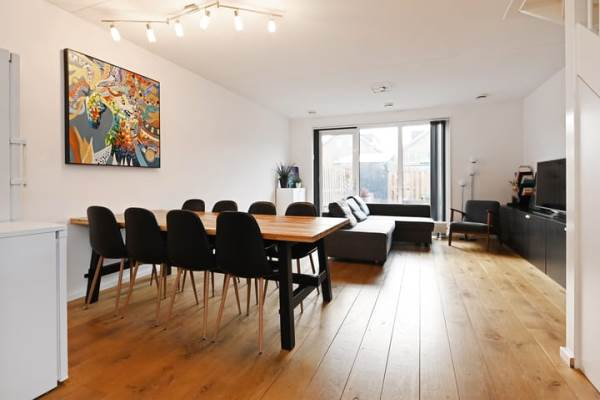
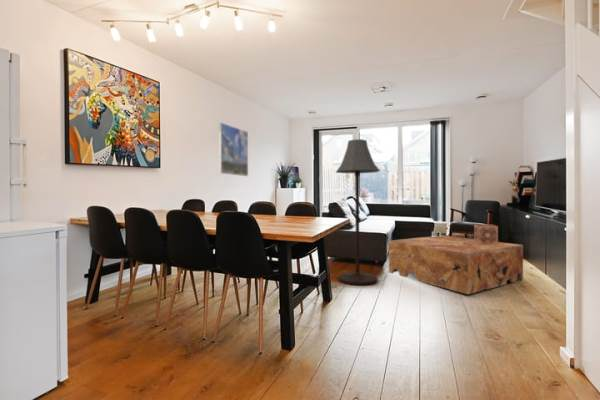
+ decorative box [473,223,499,244]
+ floor lamp [335,138,381,286]
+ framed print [218,121,249,177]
+ coffee table [388,234,524,295]
